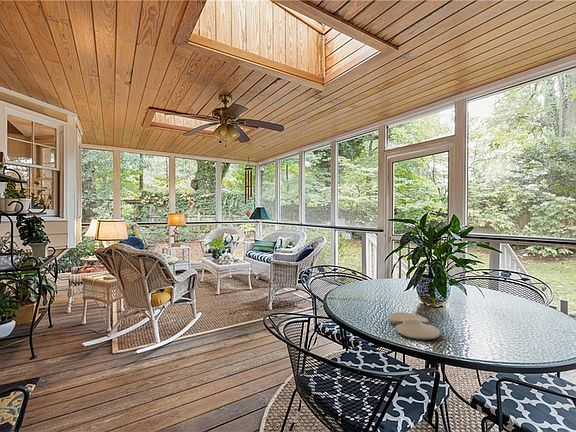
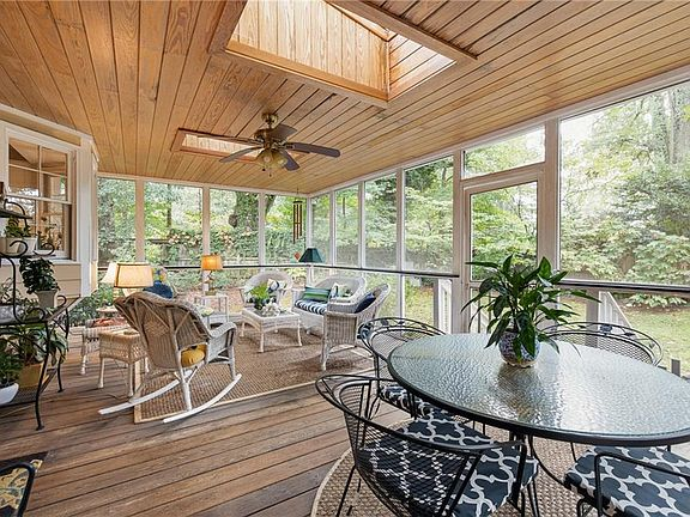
- paint palette [387,312,441,340]
